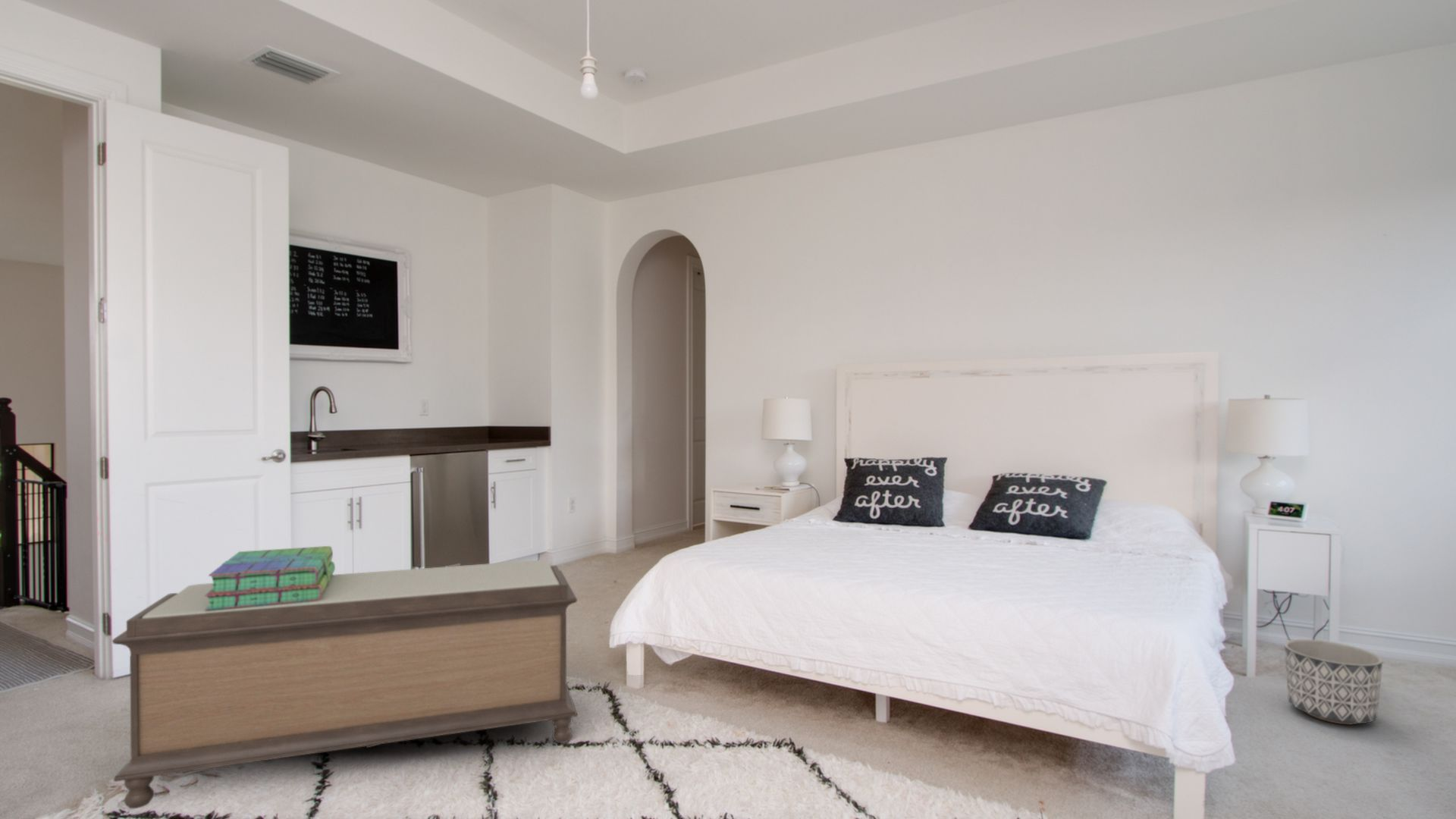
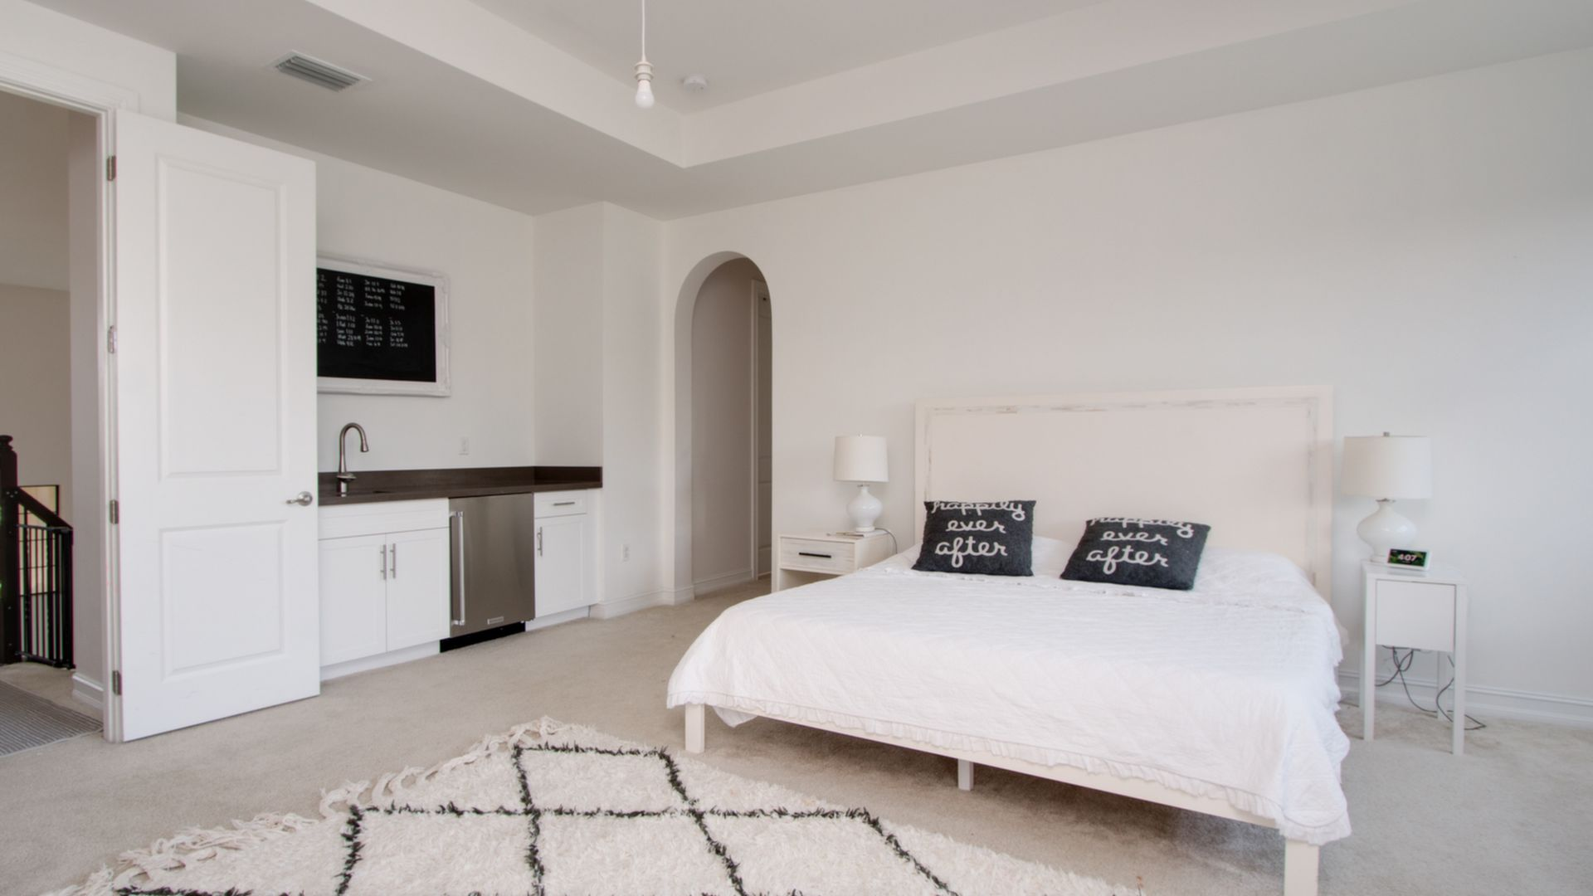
- bench [111,560,578,809]
- stack of books [205,545,336,610]
- planter [1284,639,1384,725]
